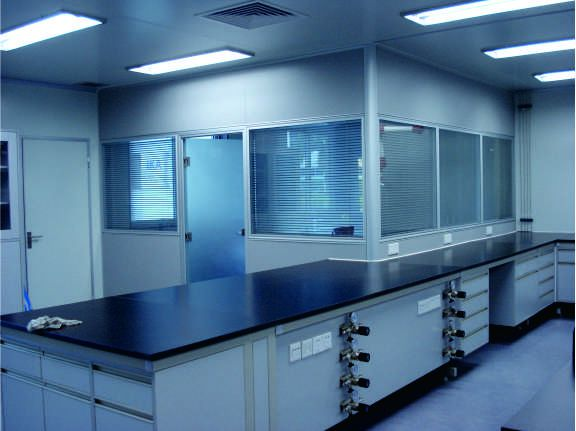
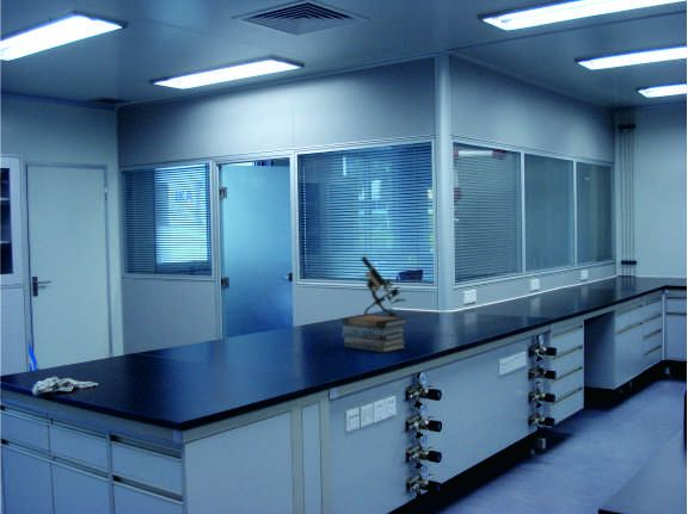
+ microscope [360,255,407,317]
+ book stack [340,314,410,353]
